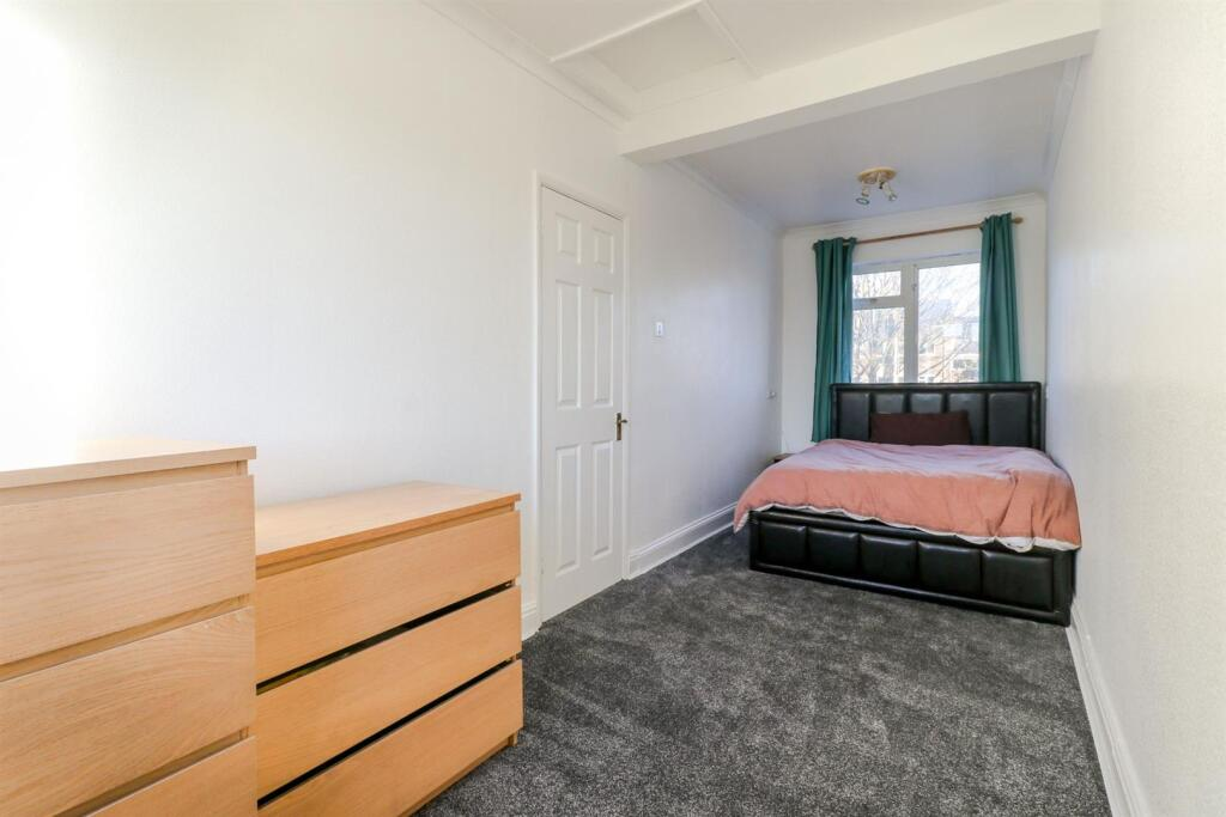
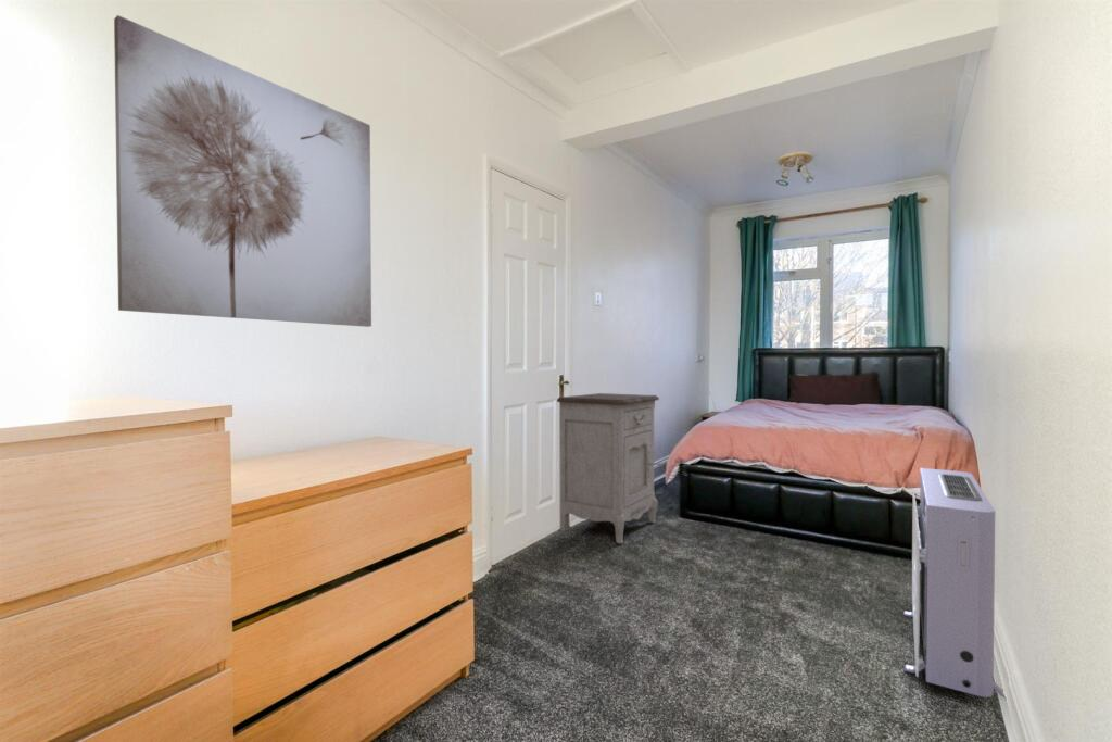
+ air purifier [902,467,1007,699]
+ nightstand [556,392,664,544]
+ wall art [113,14,372,328]
